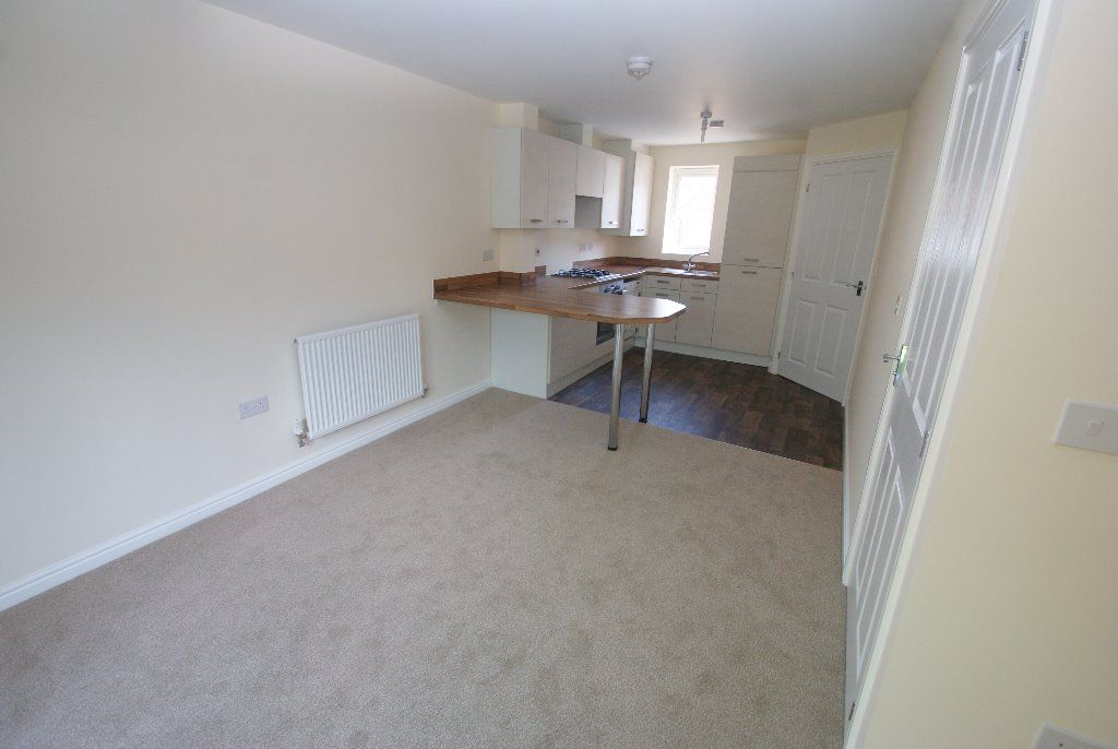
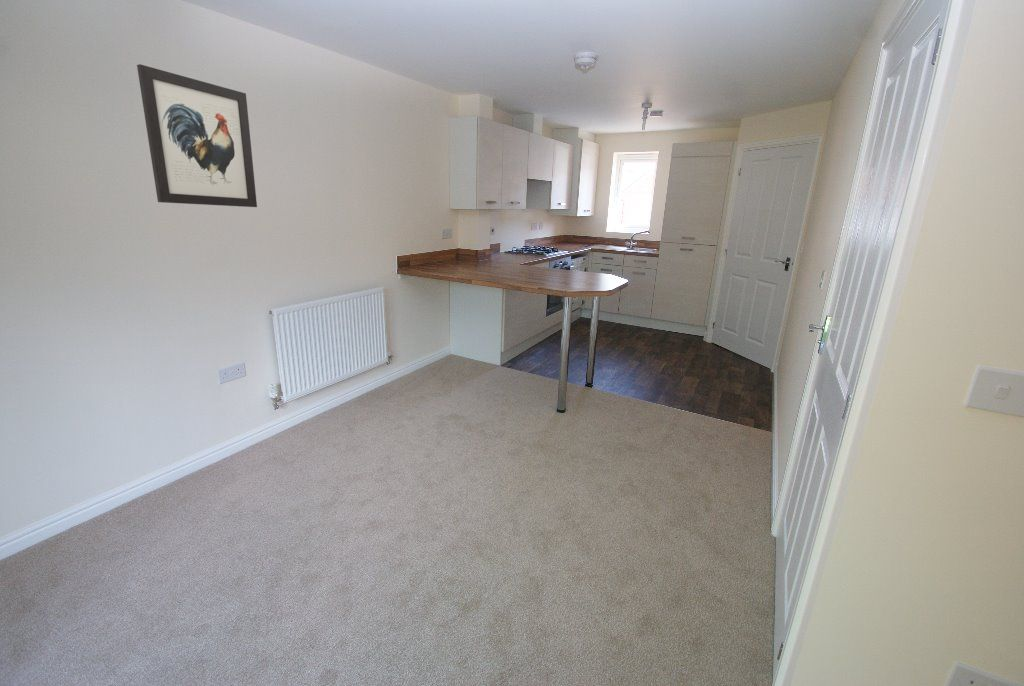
+ wall art [136,63,258,208]
